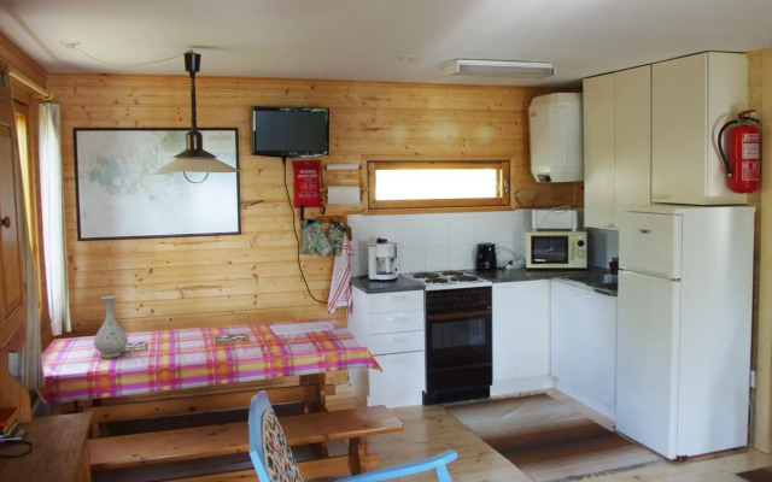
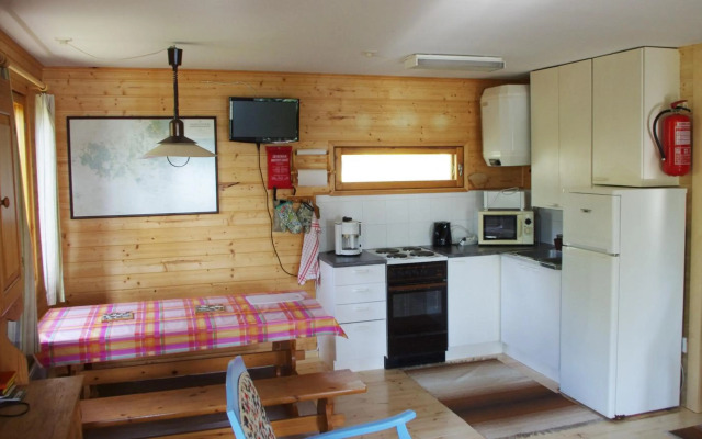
- vase [93,295,129,359]
